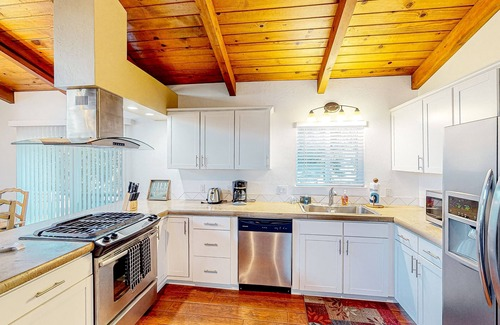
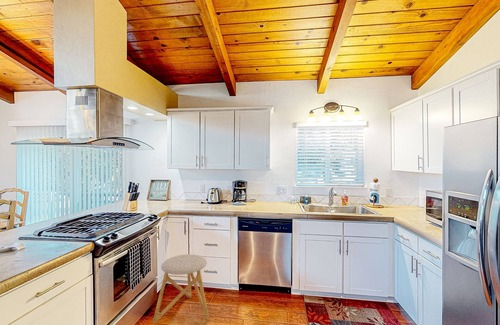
+ stool [152,253,210,324]
